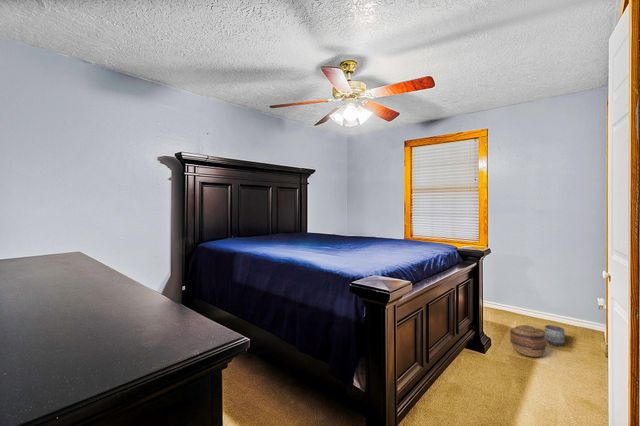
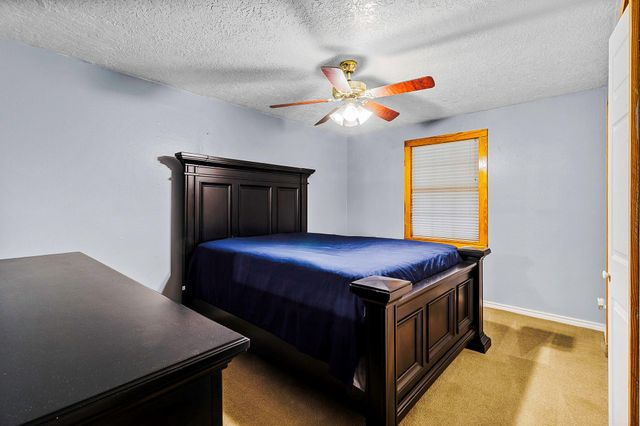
- planter [544,324,565,347]
- basket [509,324,547,358]
